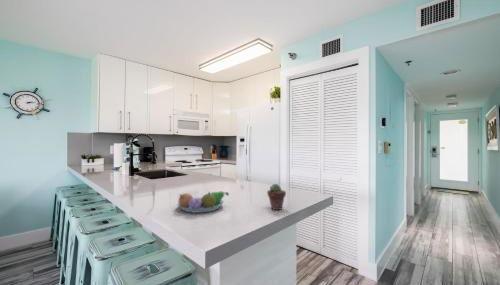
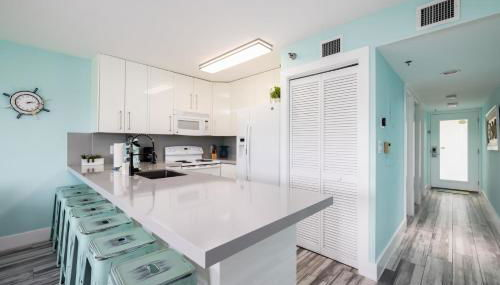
- potted succulent [266,183,287,211]
- fruit bowl [176,190,230,214]
